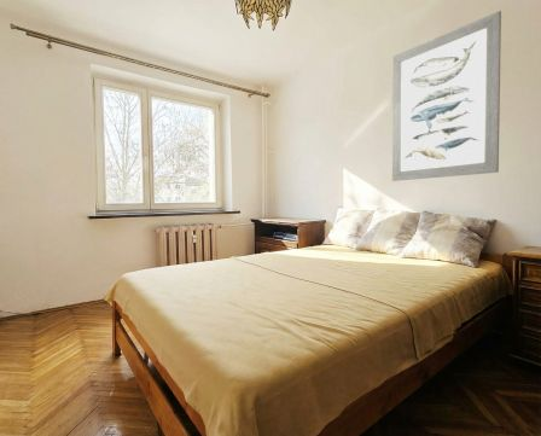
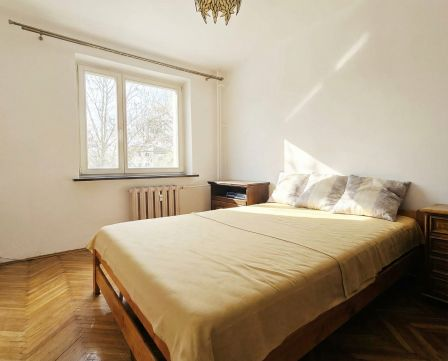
- wall art [391,10,502,182]
